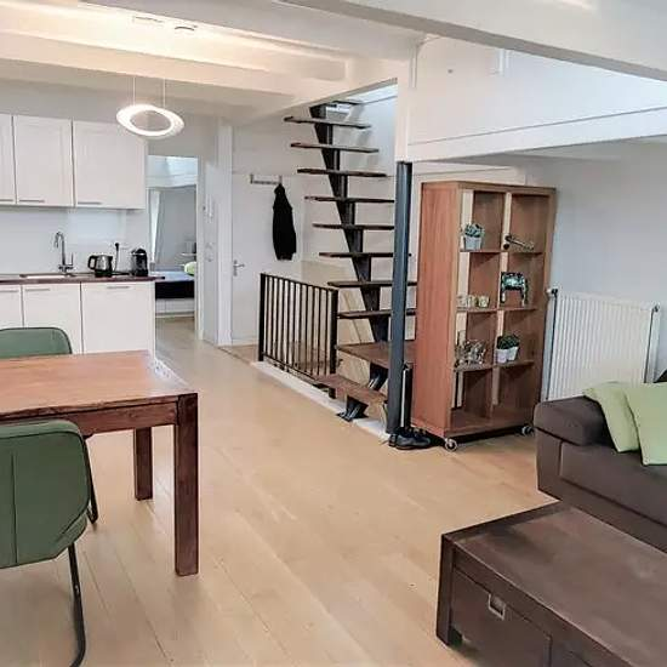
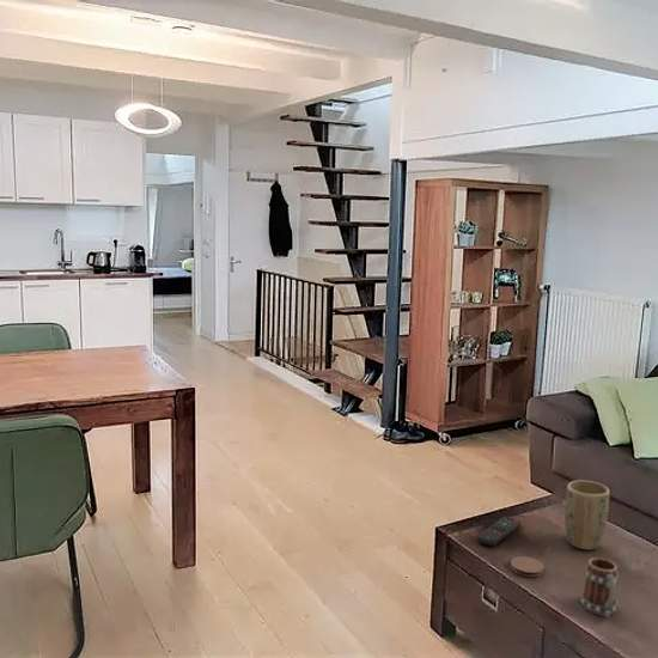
+ remote control [476,516,522,547]
+ mug [579,556,620,619]
+ plant pot [563,480,610,552]
+ coaster [510,555,546,578]
